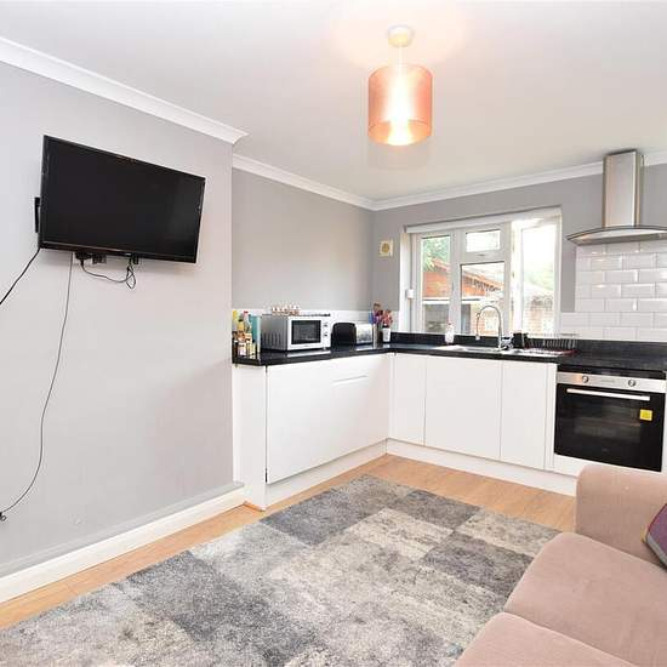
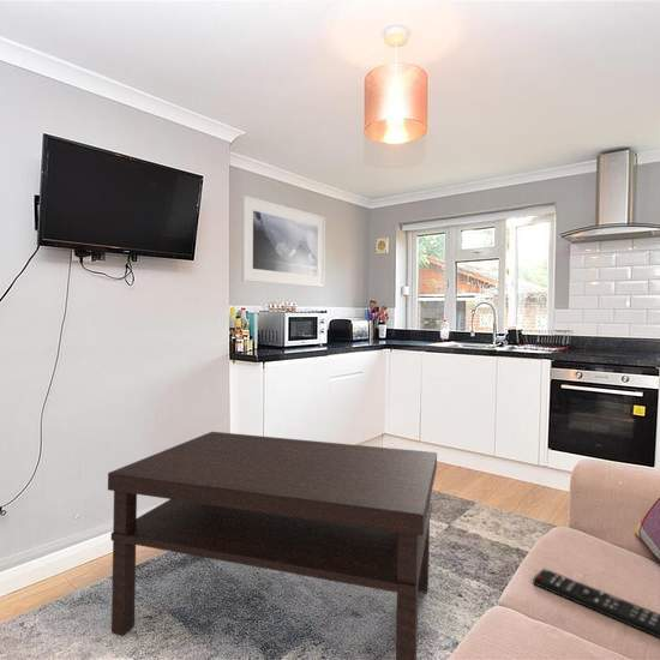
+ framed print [240,194,326,288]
+ coffee table [107,431,438,660]
+ remote control [532,568,660,640]
